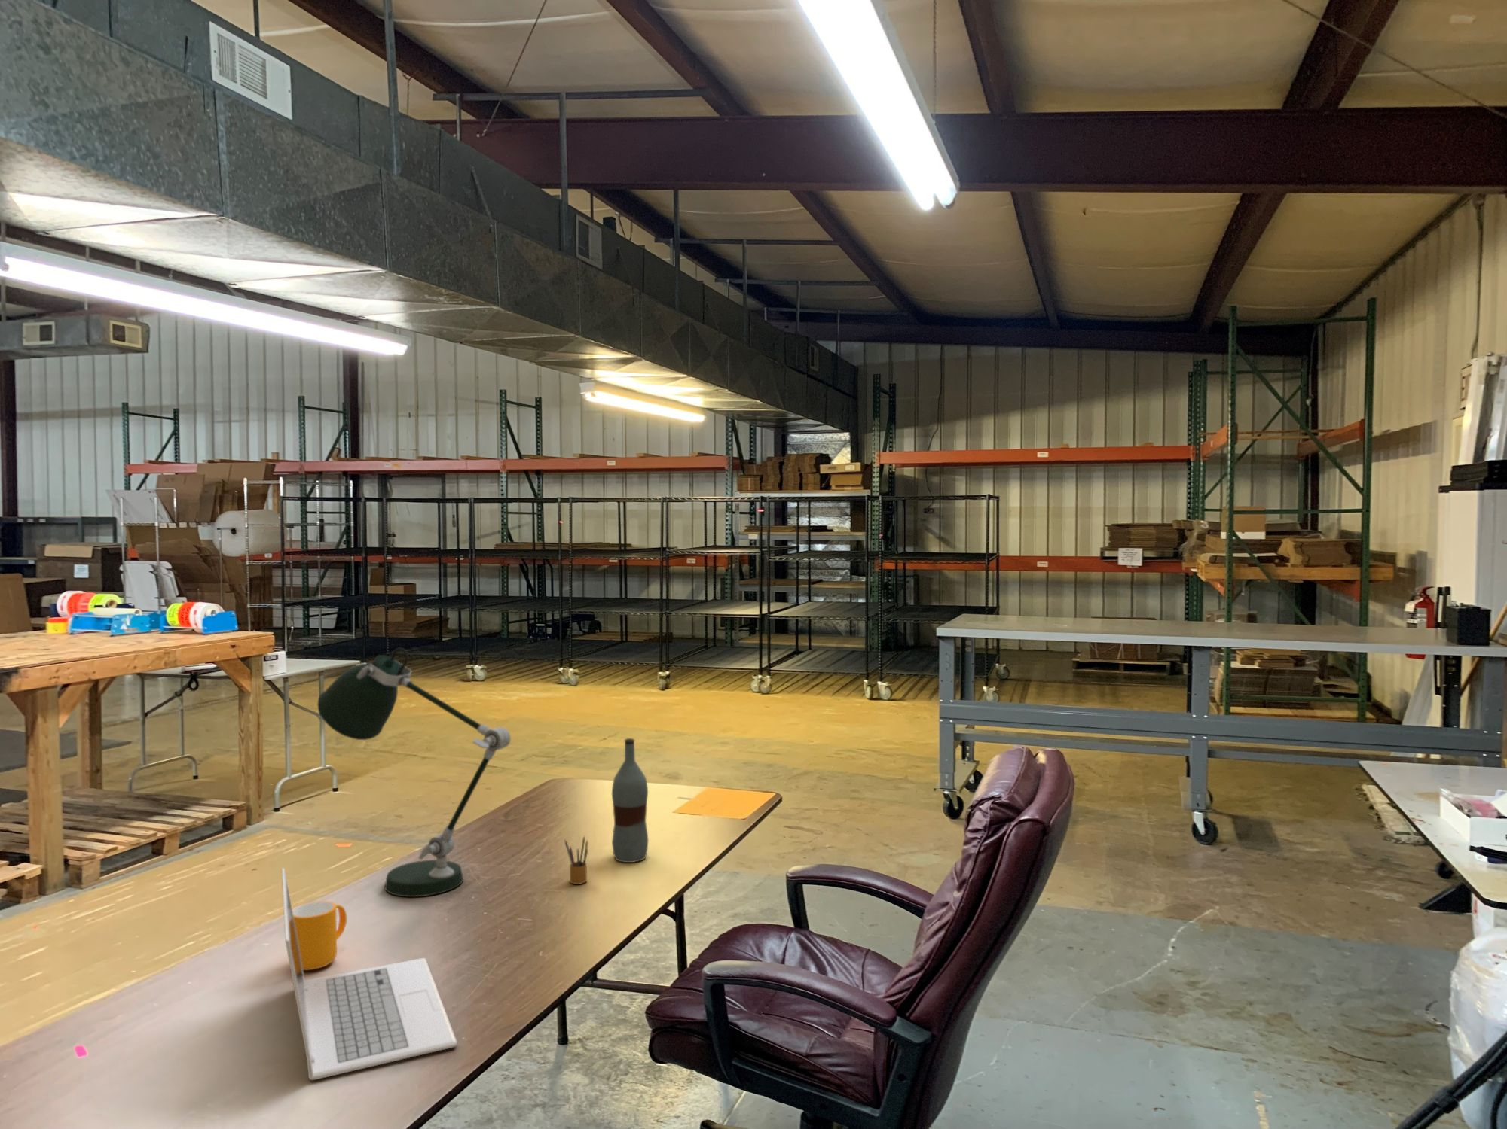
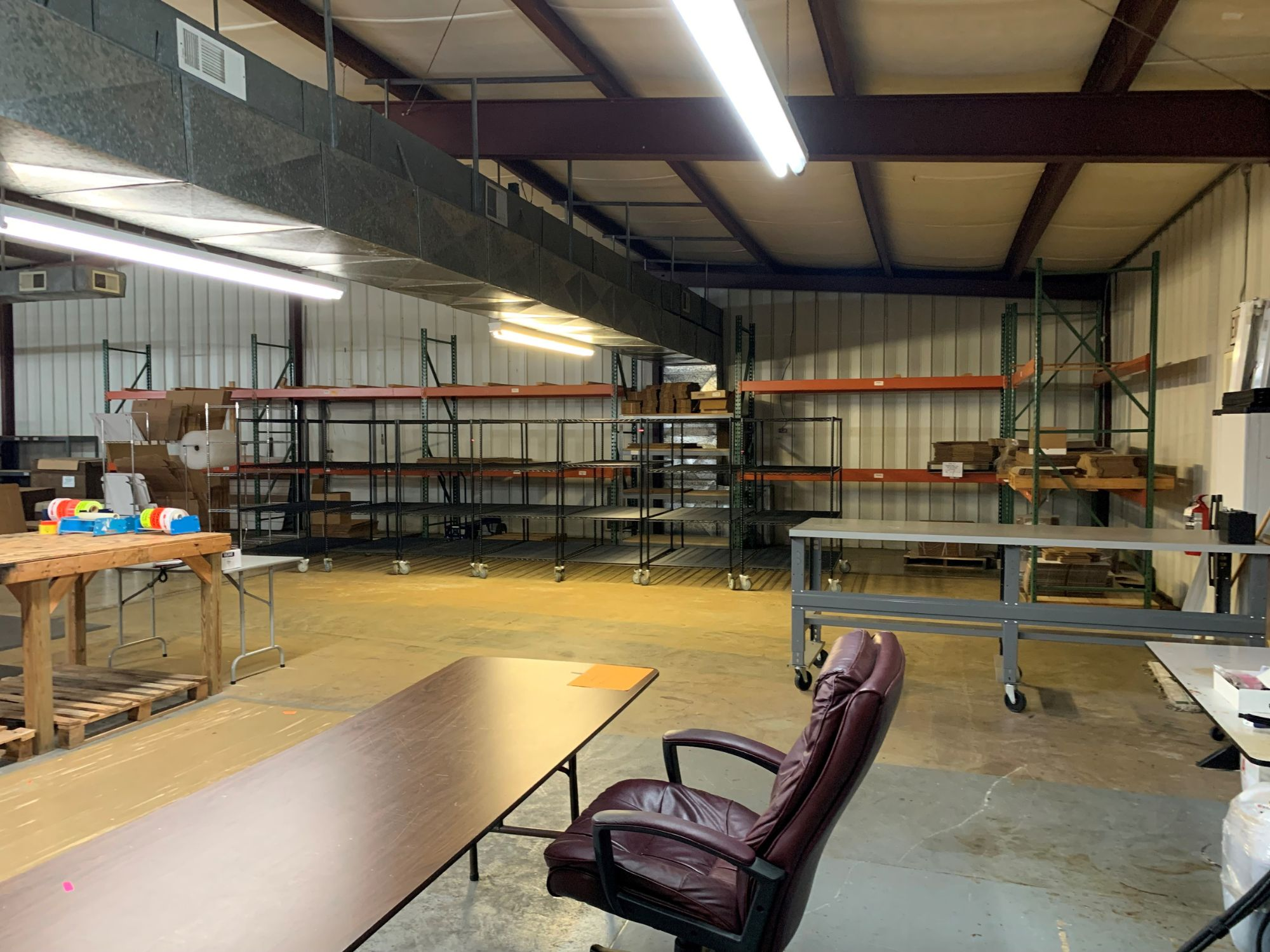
- pencil box [565,835,589,885]
- mug [292,900,348,971]
- laptop [281,867,458,1080]
- desk lamp [317,648,511,898]
- bottle [611,738,649,863]
